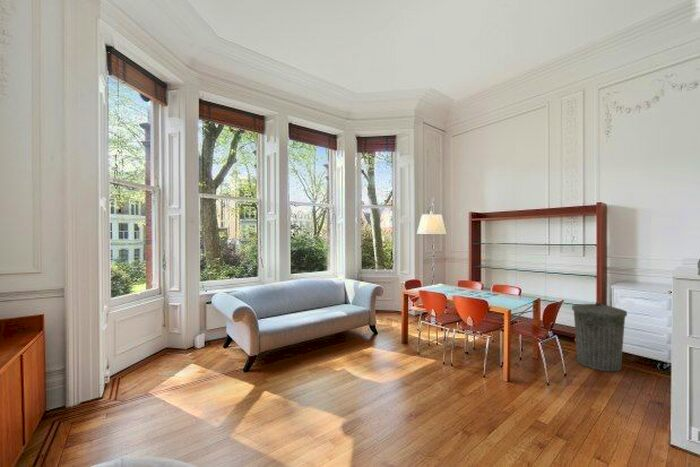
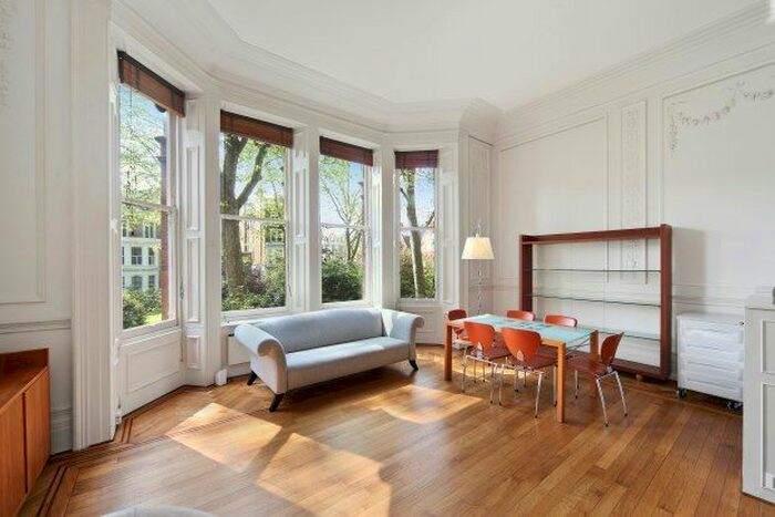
- trash can [571,301,628,373]
